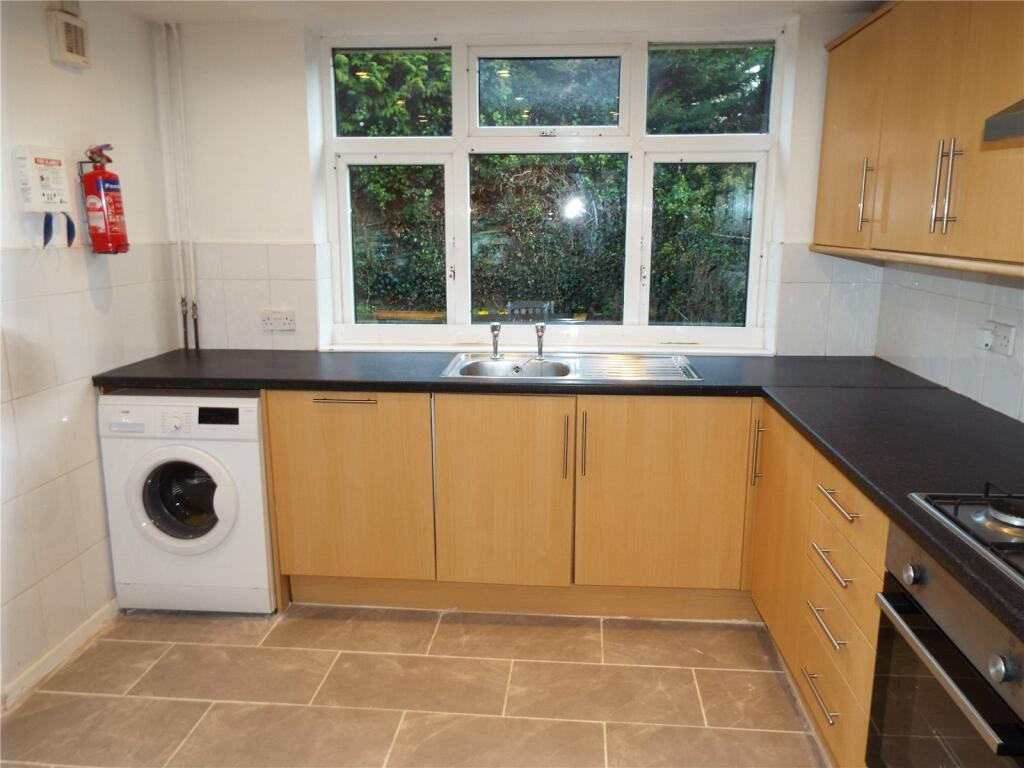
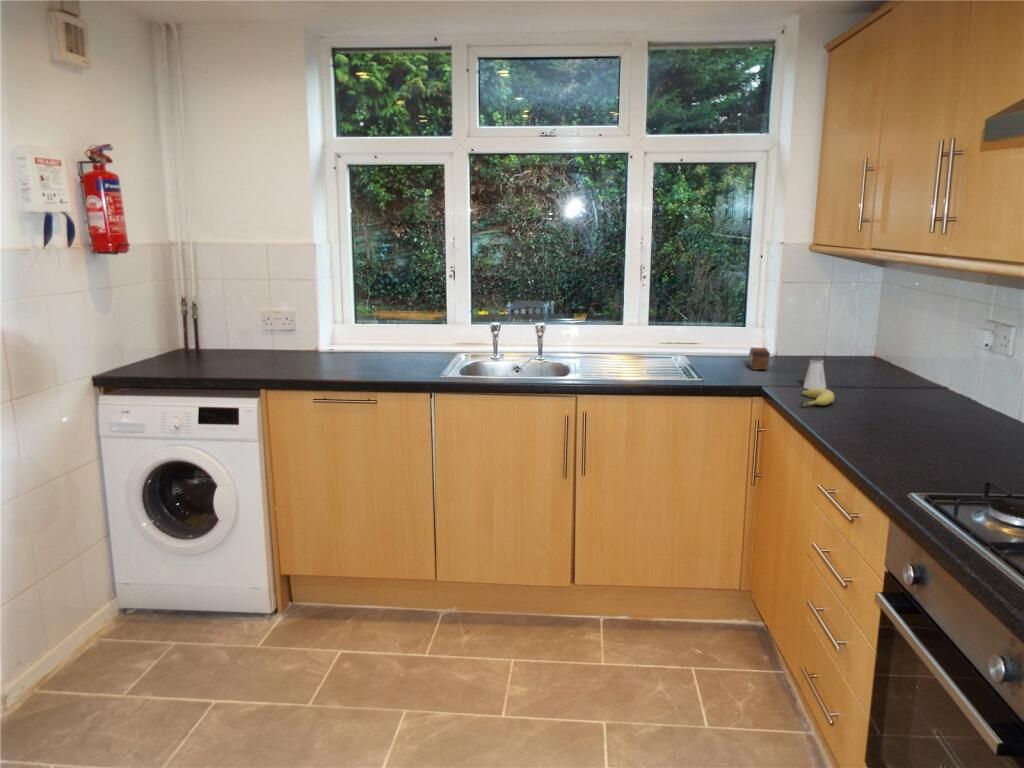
+ tea box [748,347,771,371]
+ saltshaker [802,356,827,390]
+ fruit [800,388,835,407]
